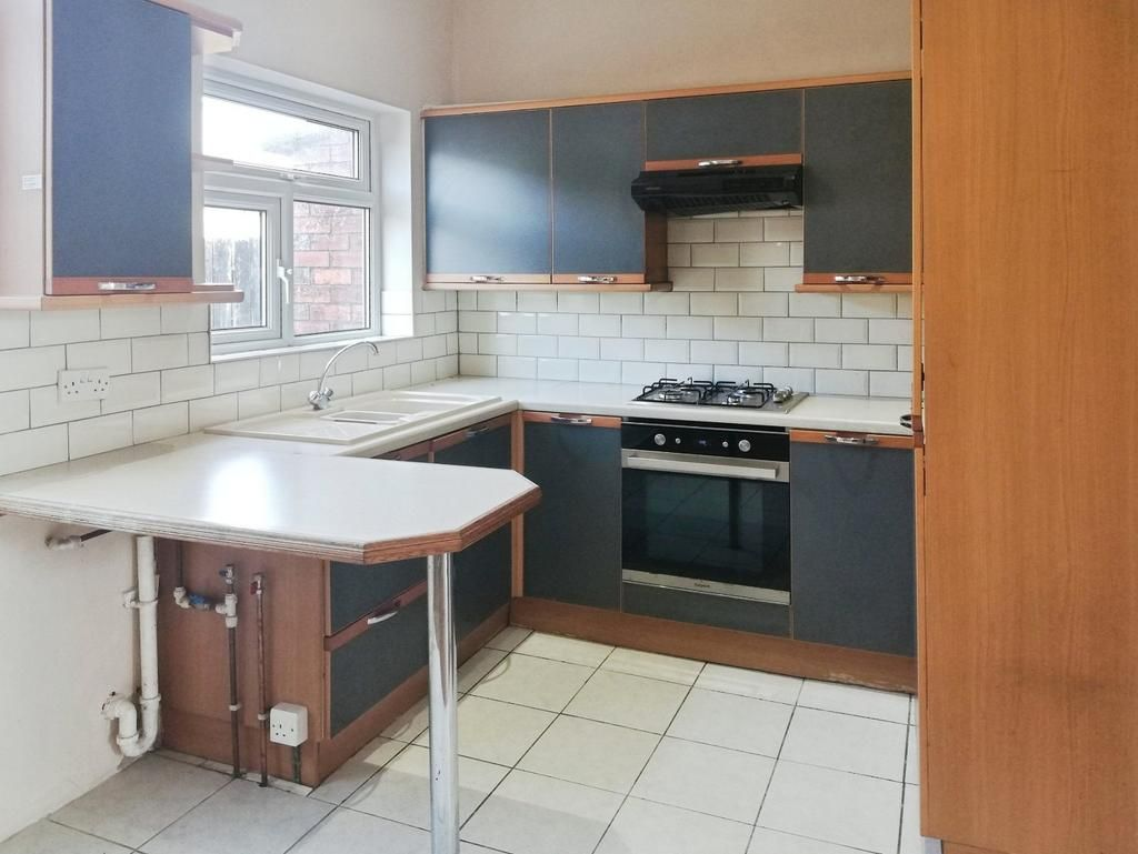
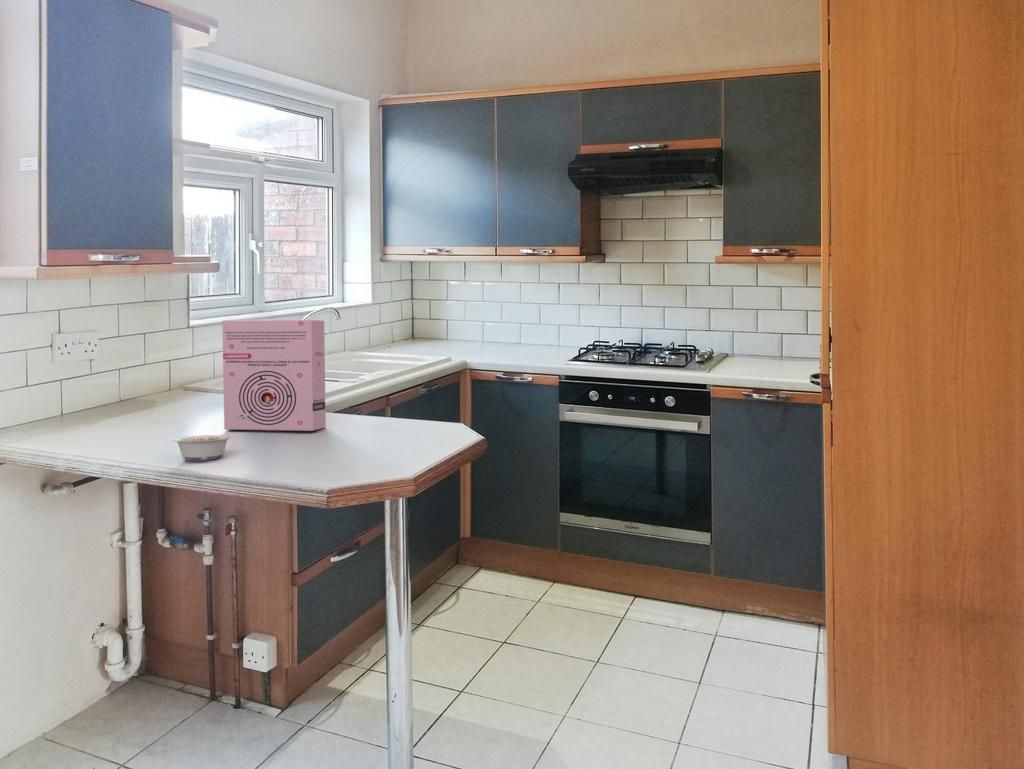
+ legume [161,434,232,461]
+ cereal box [221,318,327,432]
